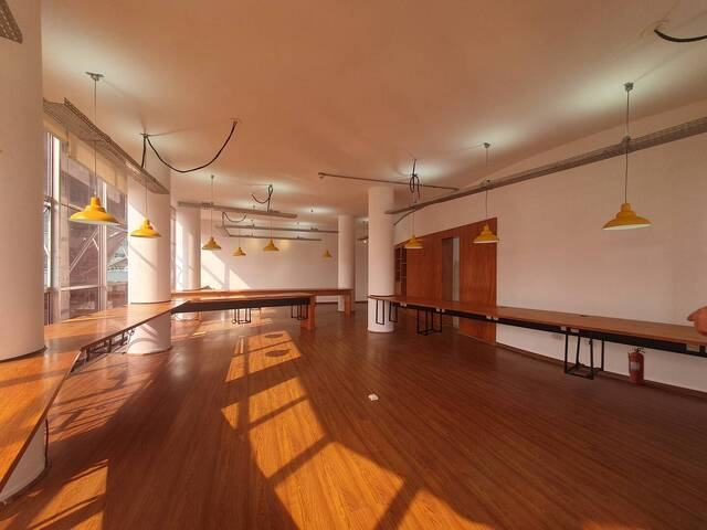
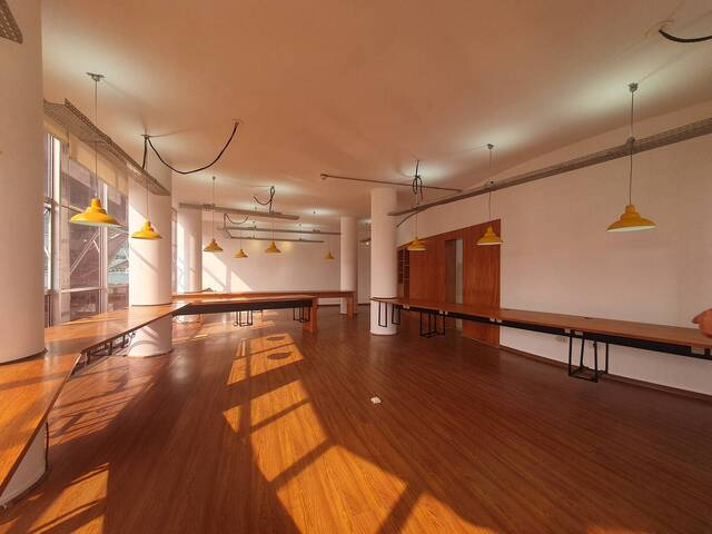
- fire extinguisher [626,347,647,385]
